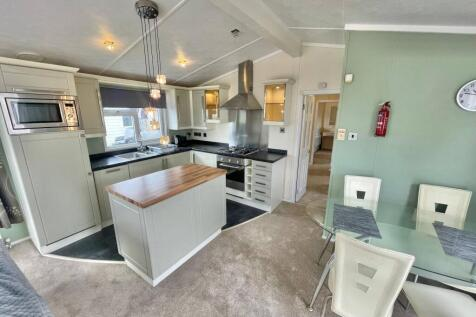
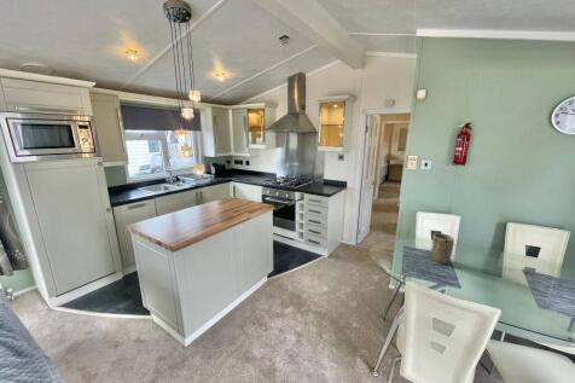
+ plant pot [430,232,455,265]
